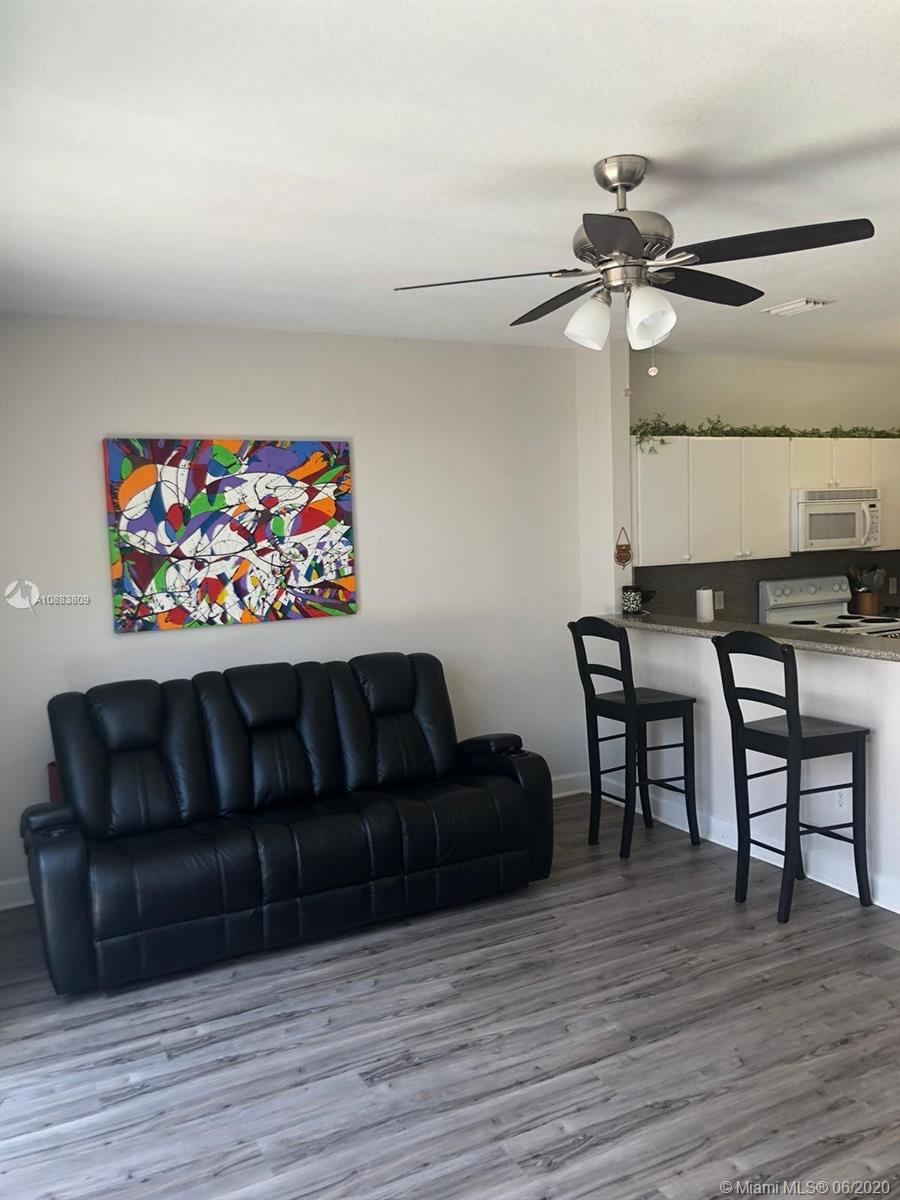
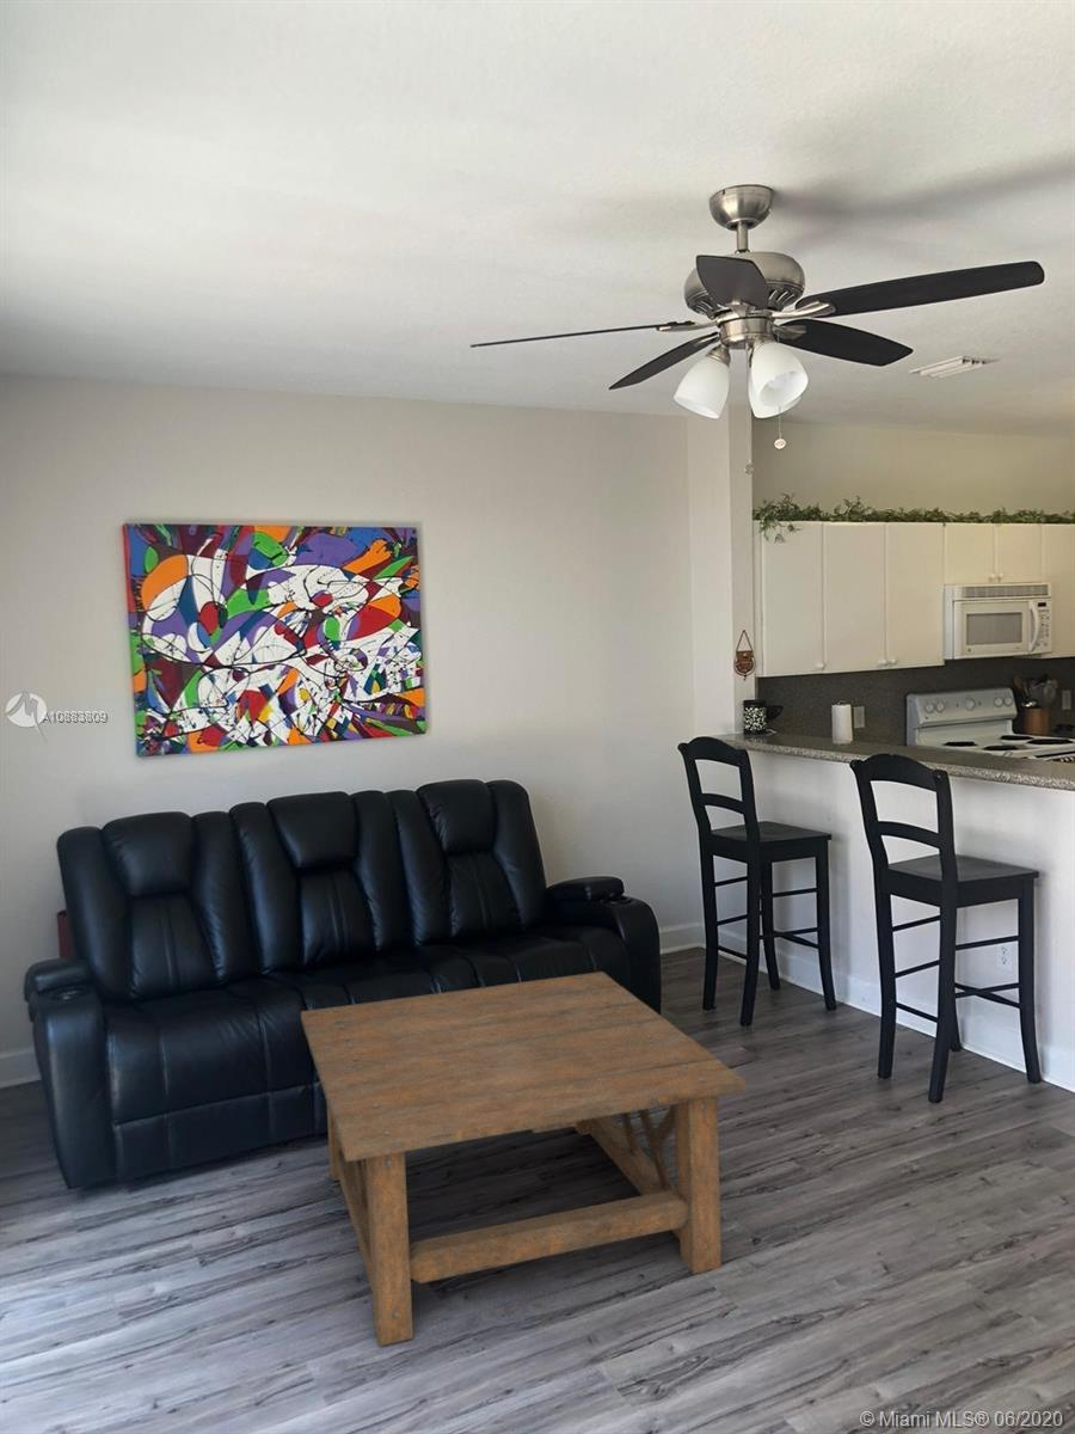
+ coffee table [300,970,748,1347]
